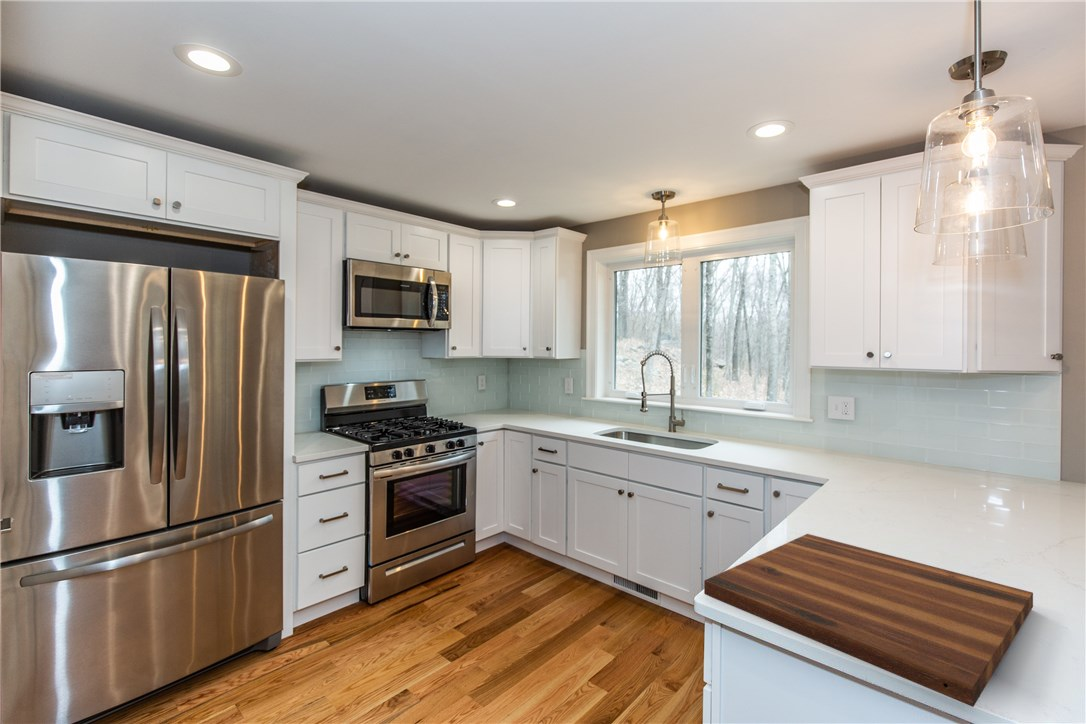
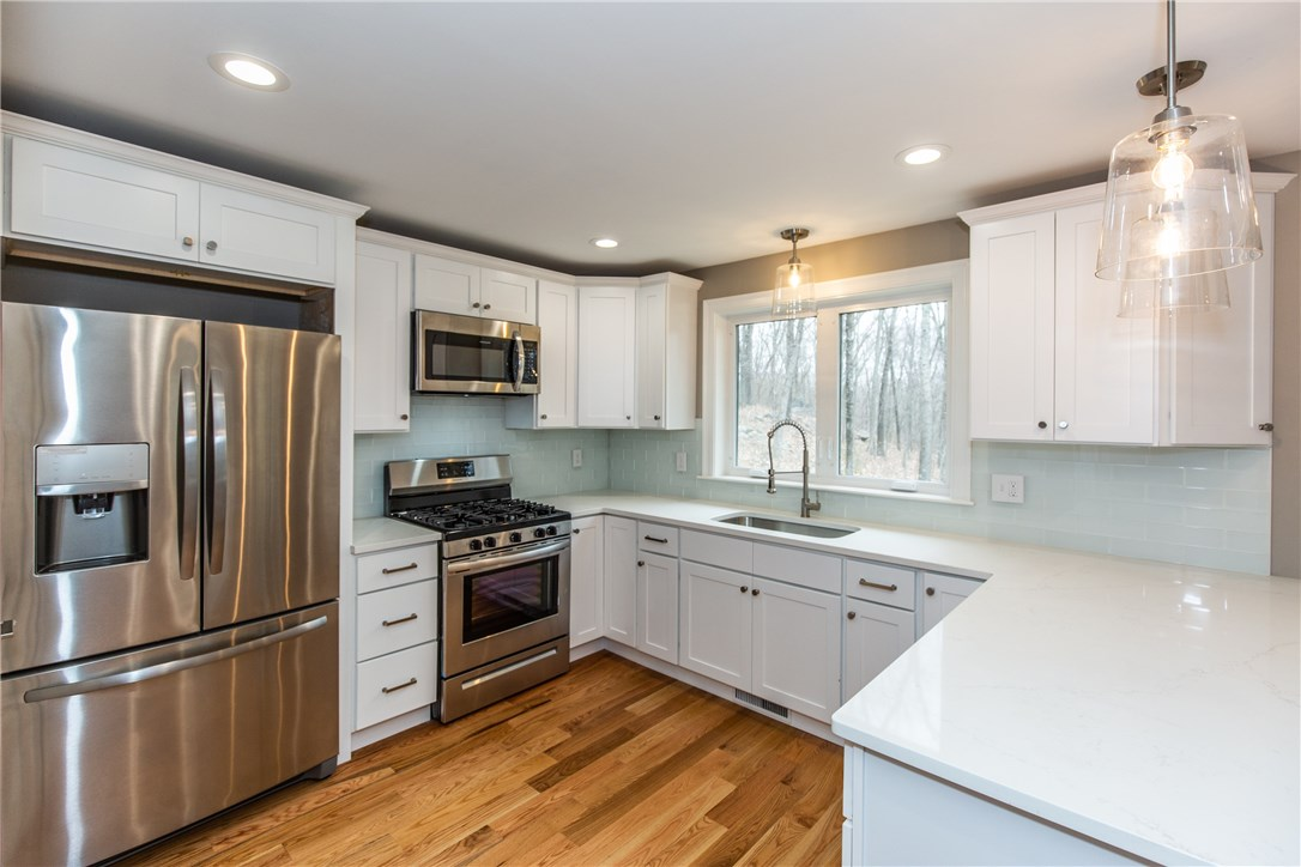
- cutting board [703,533,1034,708]
